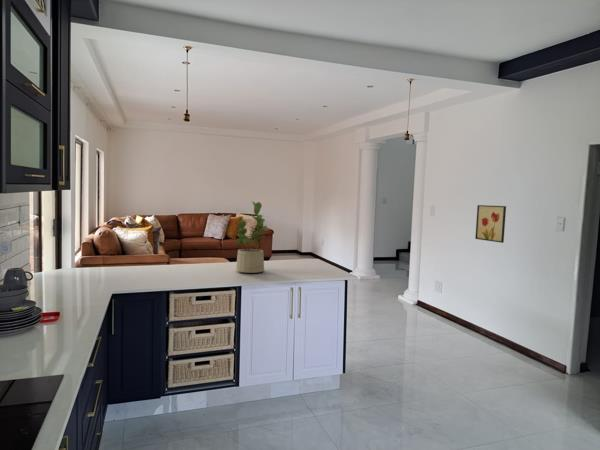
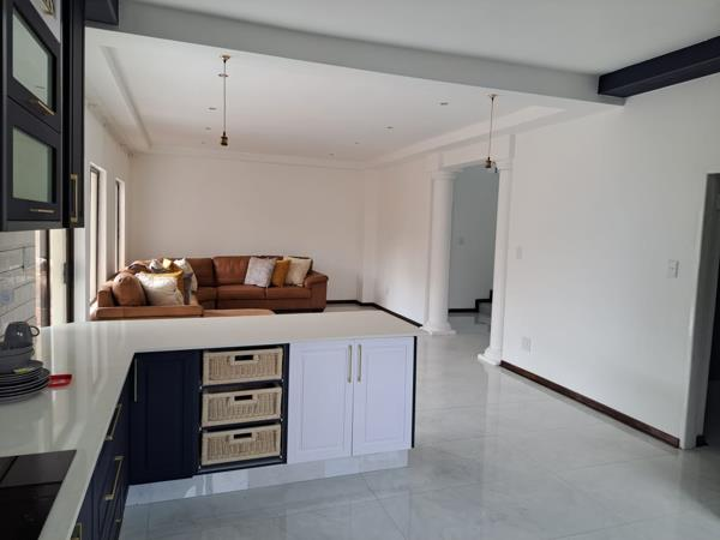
- potted plant [229,200,268,274]
- wall art [474,204,507,244]
